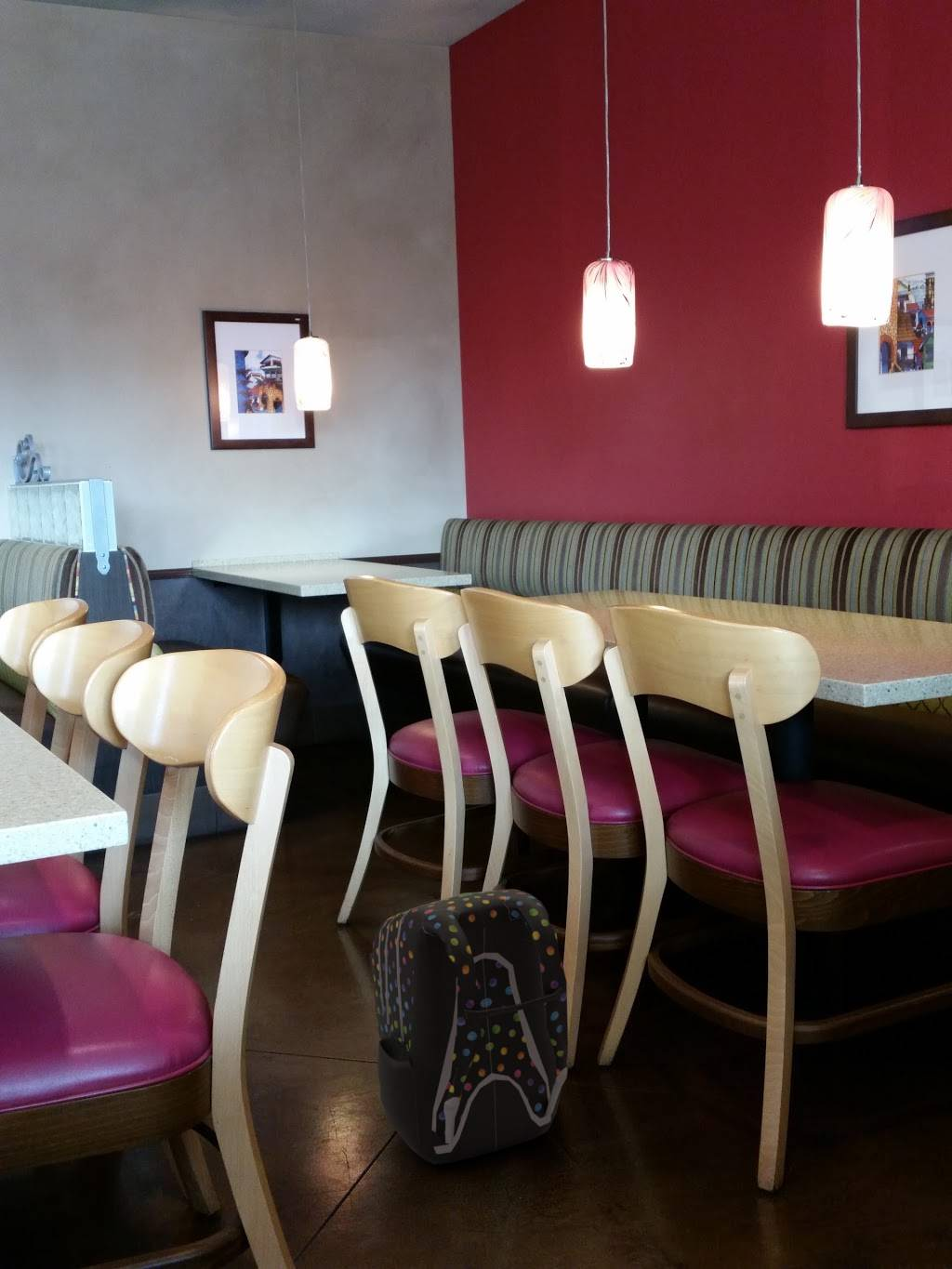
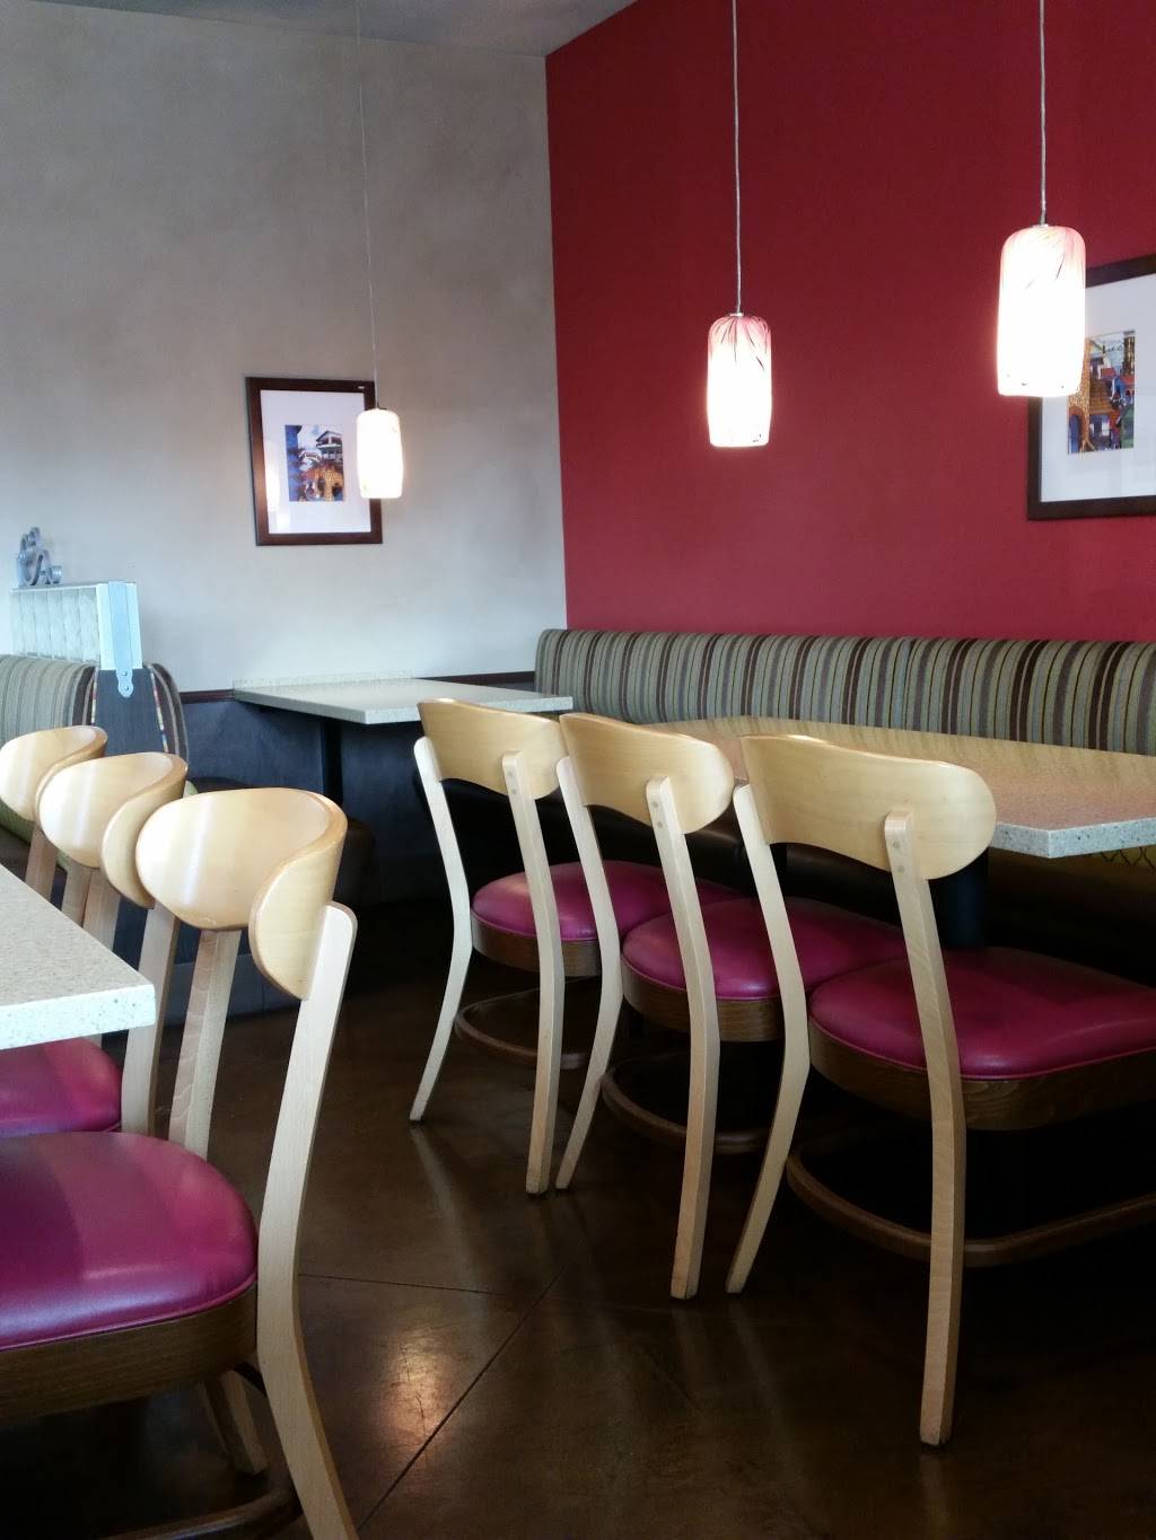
- backpack [369,889,569,1166]
